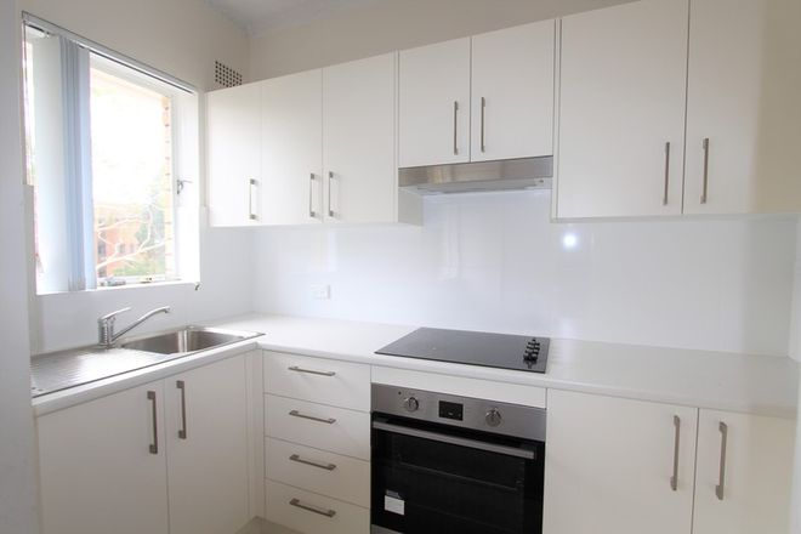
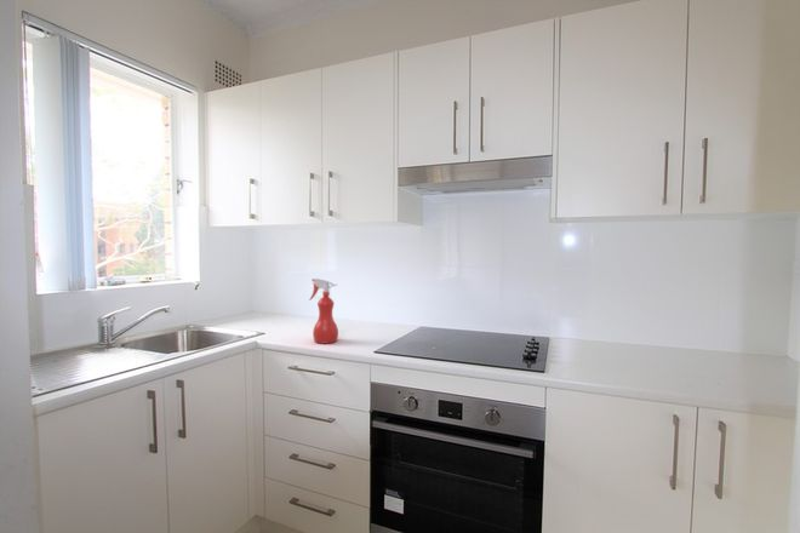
+ spray bottle [308,277,339,345]
